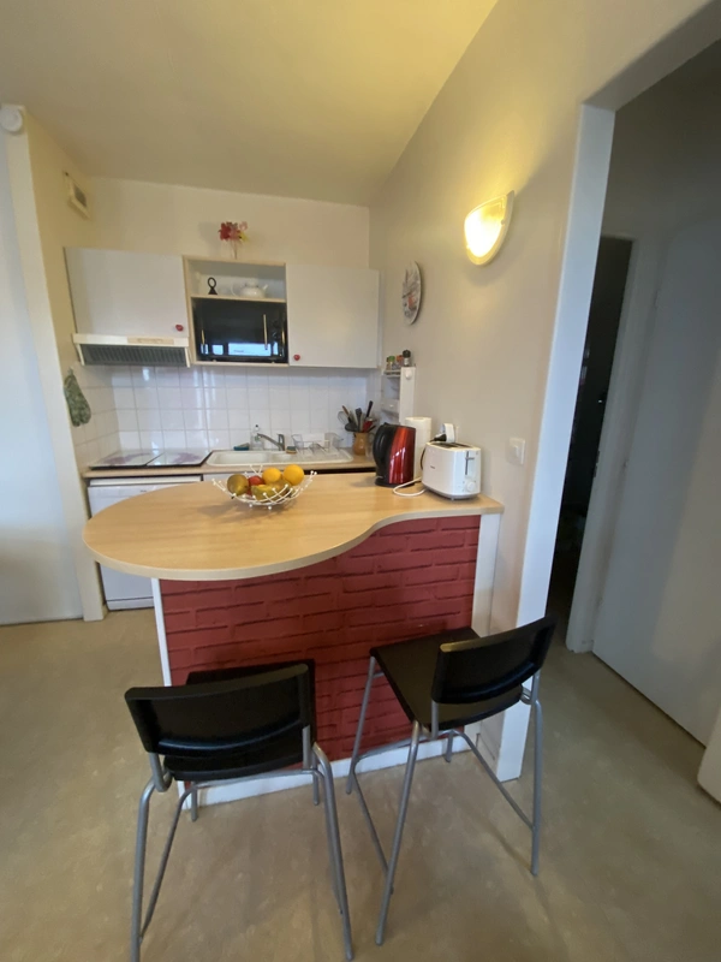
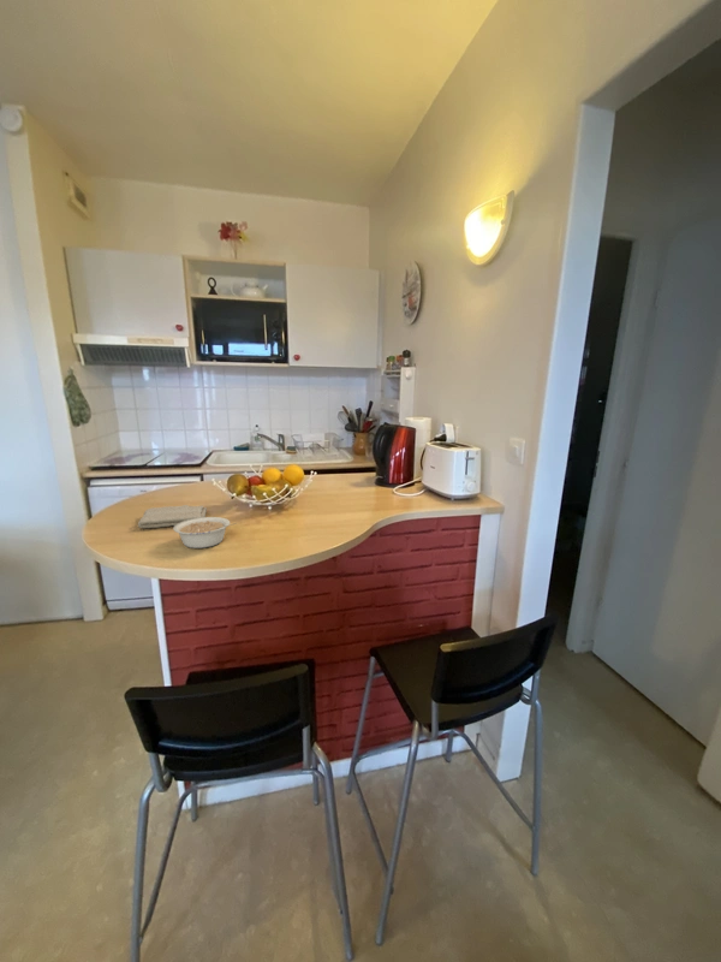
+ legume [172,516,237,550]
+ washcloth [137,504,208,529]
